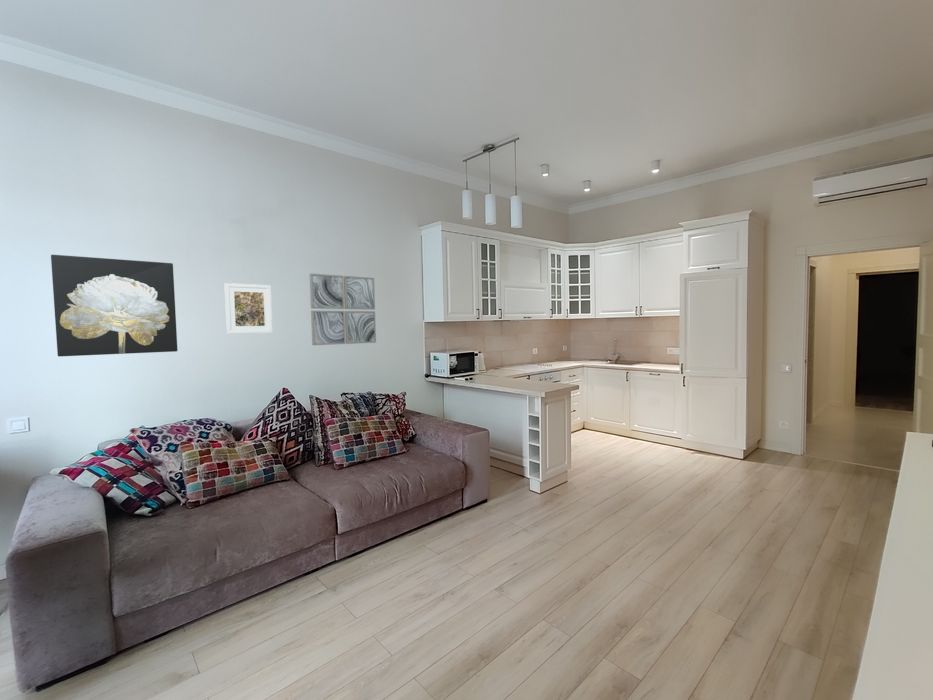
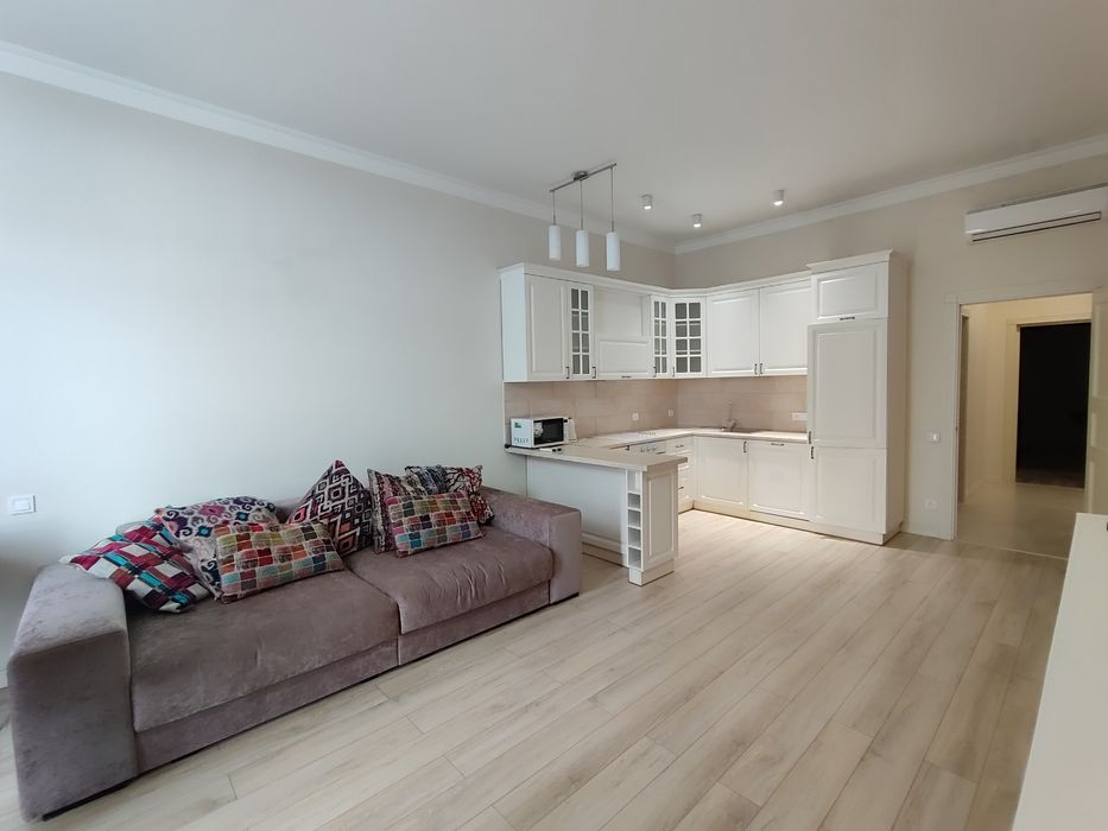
- wall art [50,254,178,357]
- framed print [223,282,274,335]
- wall art [308,272,377,346]
